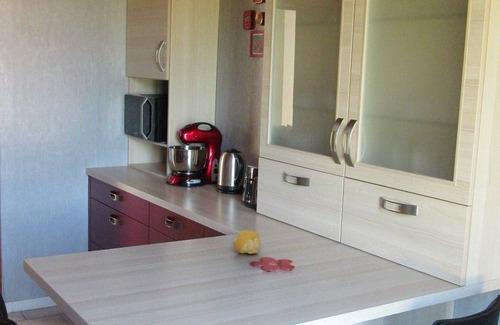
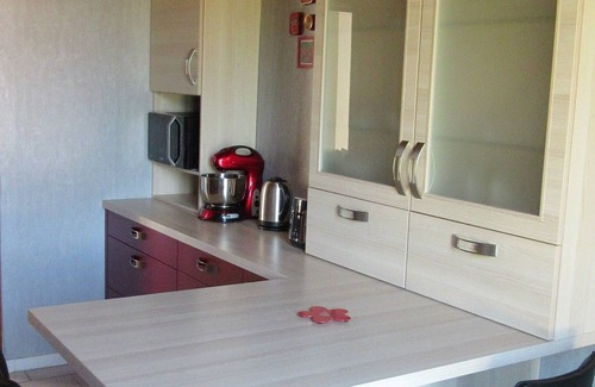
- fruit [232,229,262,255]
